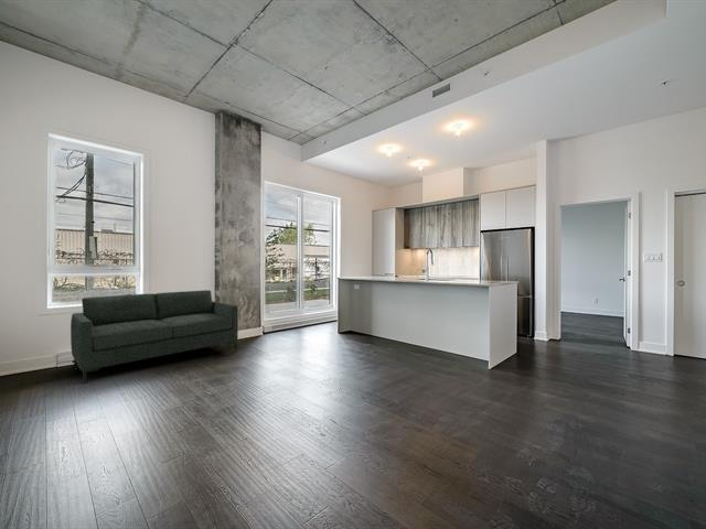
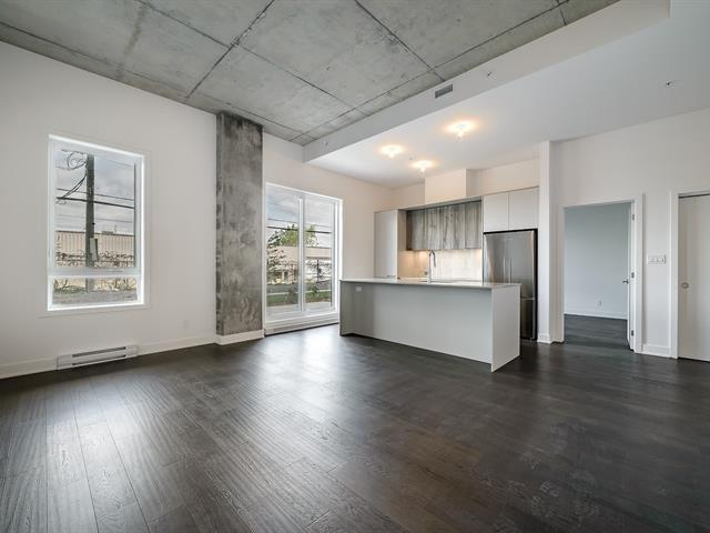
- sofa [69,289,239,385]
